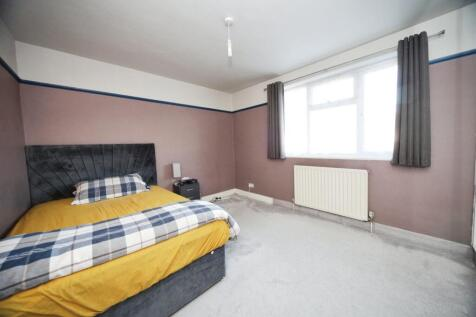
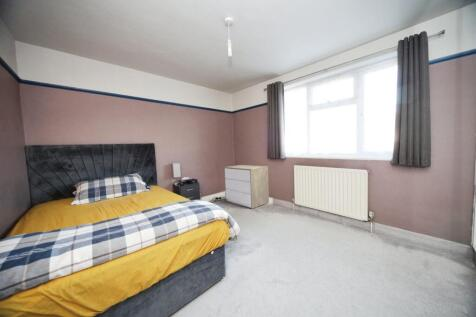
+ dresser [223,164,270,210]
